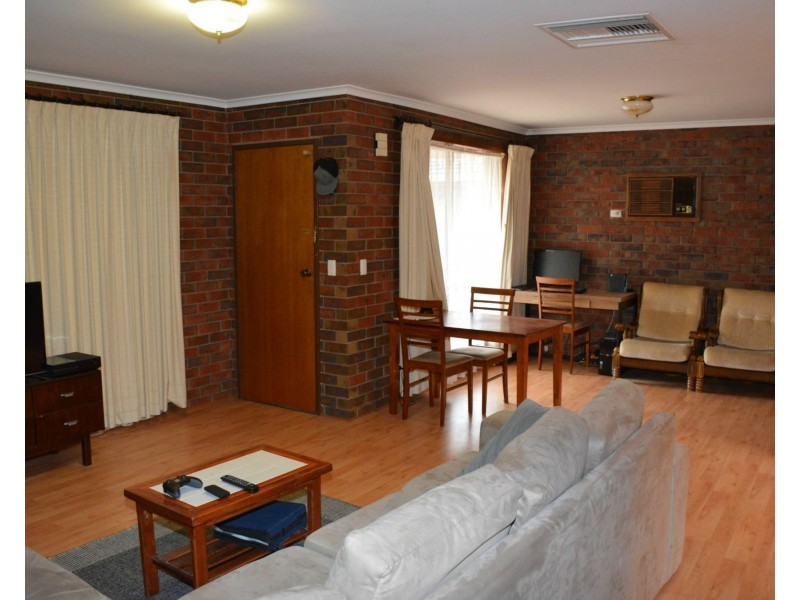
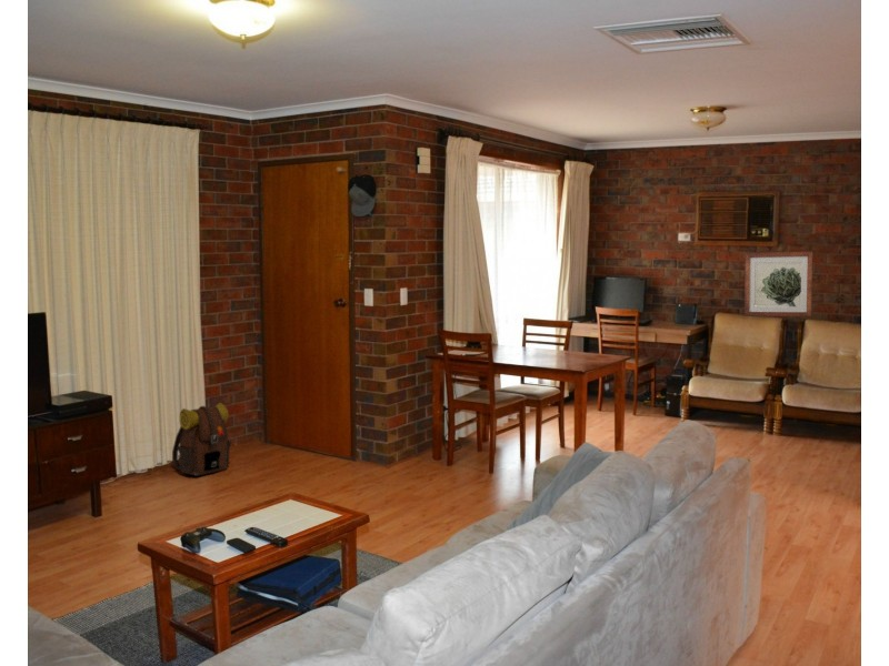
+ backpack [171,402,232,477]
+ wall art [743,251,815,317]
